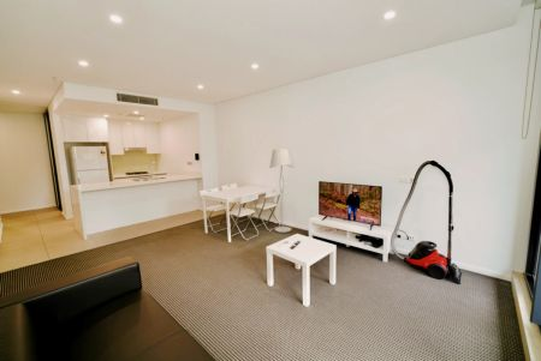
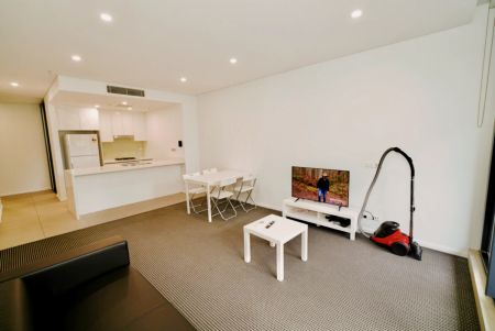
- floor lamp [268,148,295,234]
